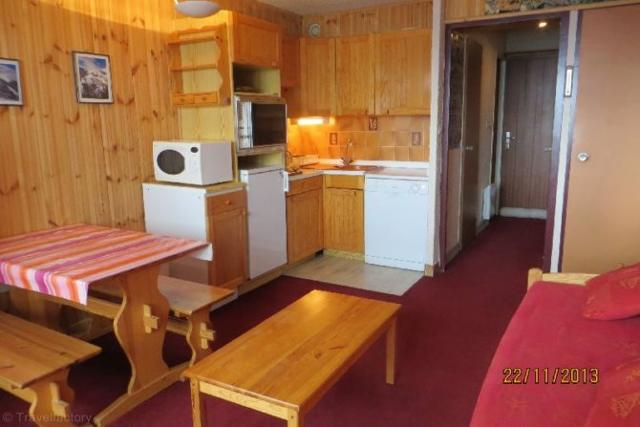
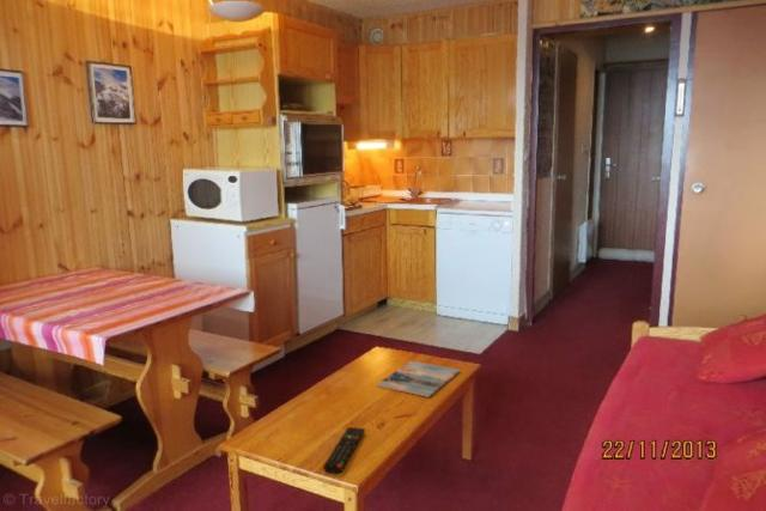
+ remote control [322,426,366,474]
+ magazine [376,359,461,399]
